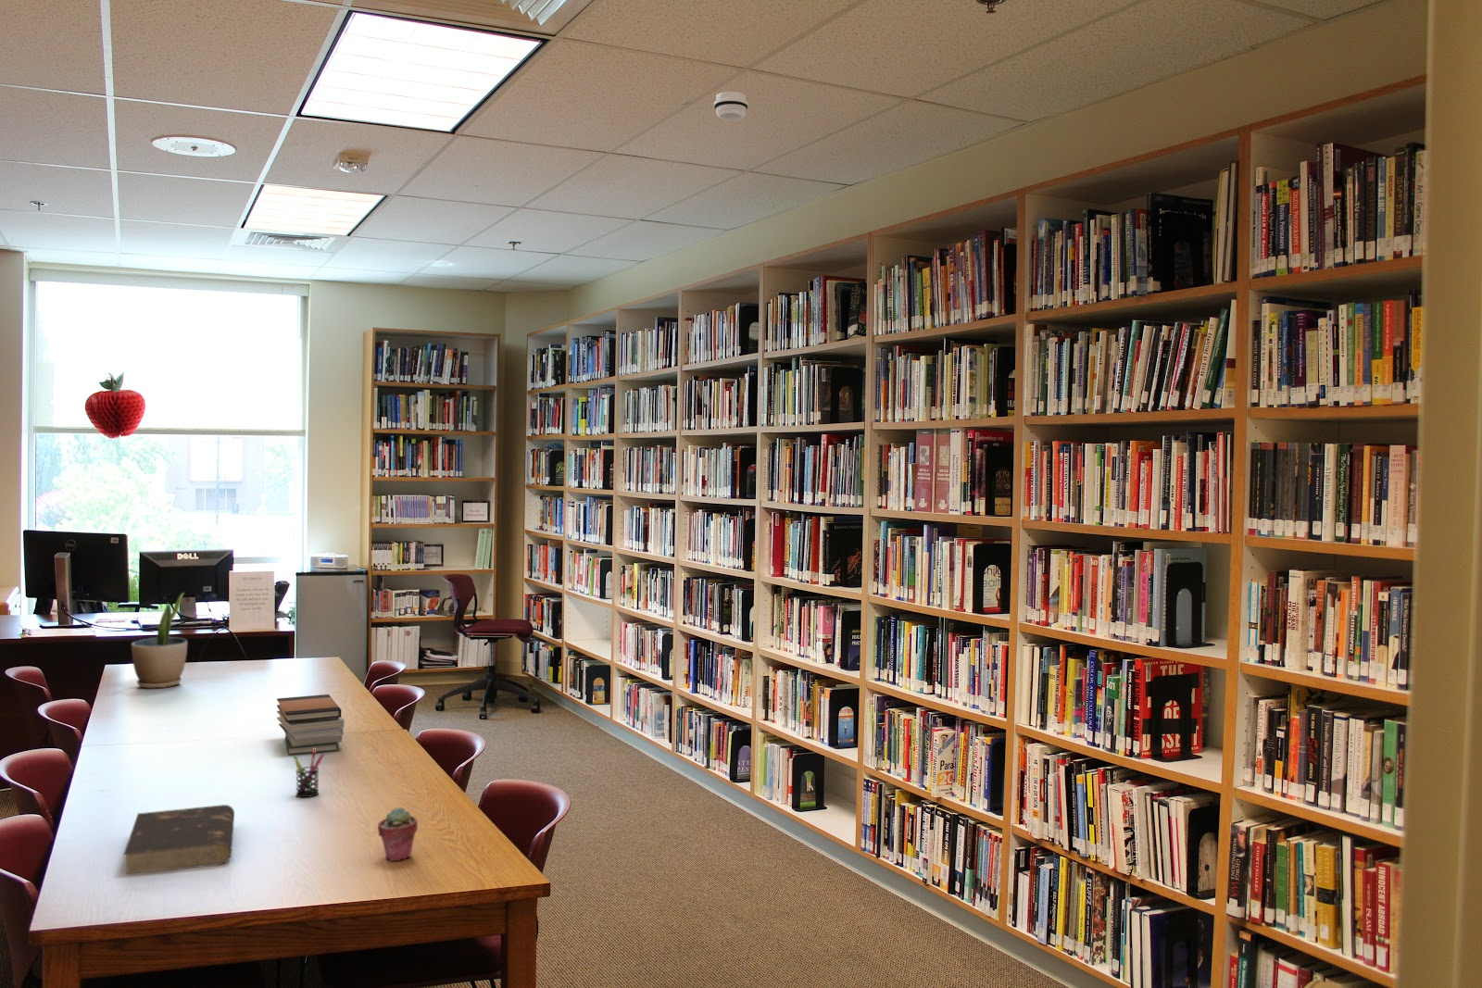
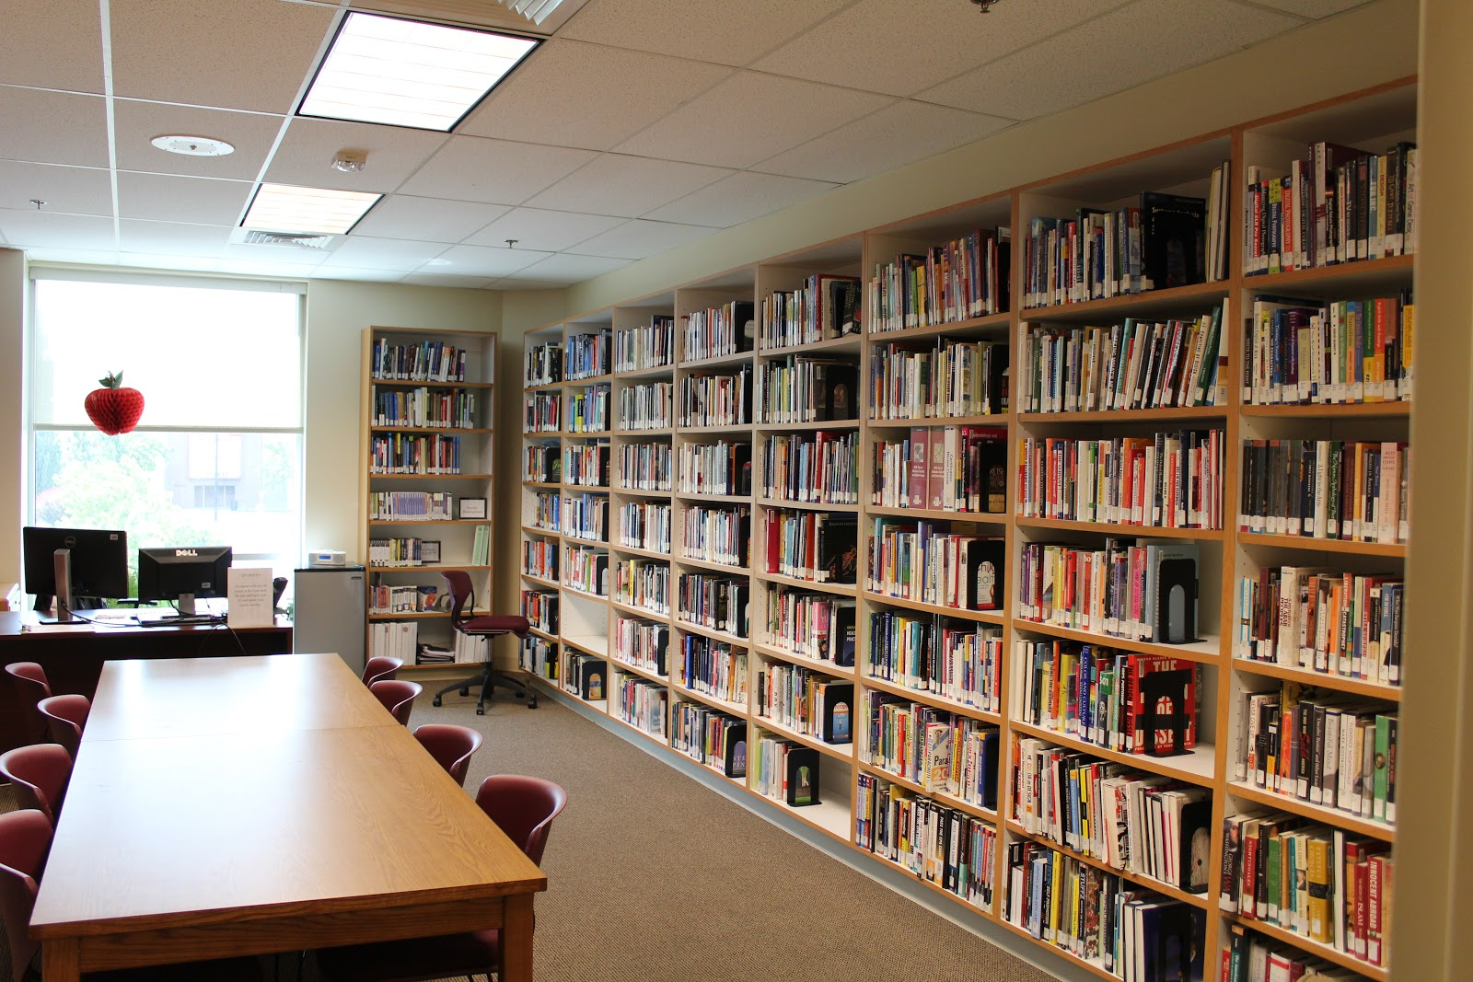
- pen holder [292,749,325,798]
- potted plant [130,592,189,690]
- potted succulent [377,806,419,862]
- book stack [276,694,345,756]
- book [122,804,235,874]
- smoke detector [713,90,750,121]
